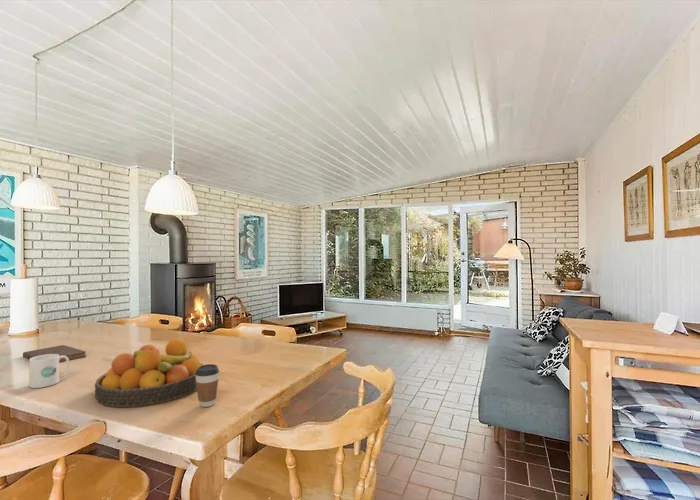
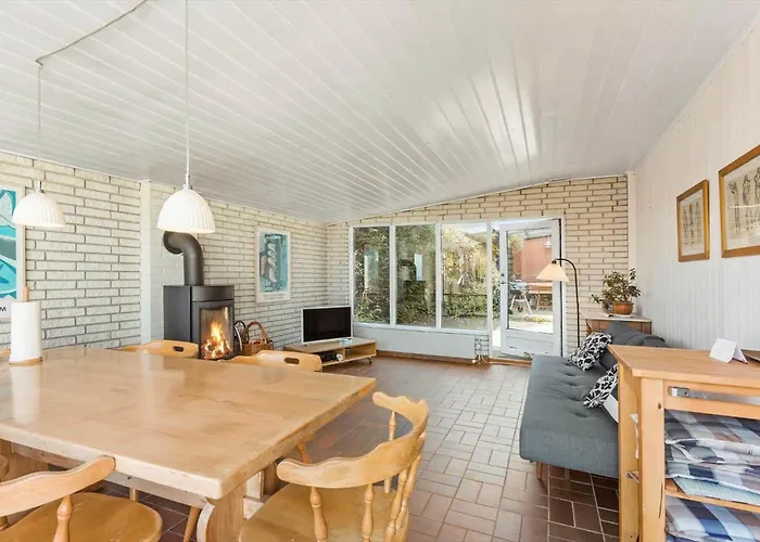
- coffee cup [195,363,220,408]
- fruit bowl [94,338,204,408]
- mug [29,354,71,389]
- book [22,344,87,363]
